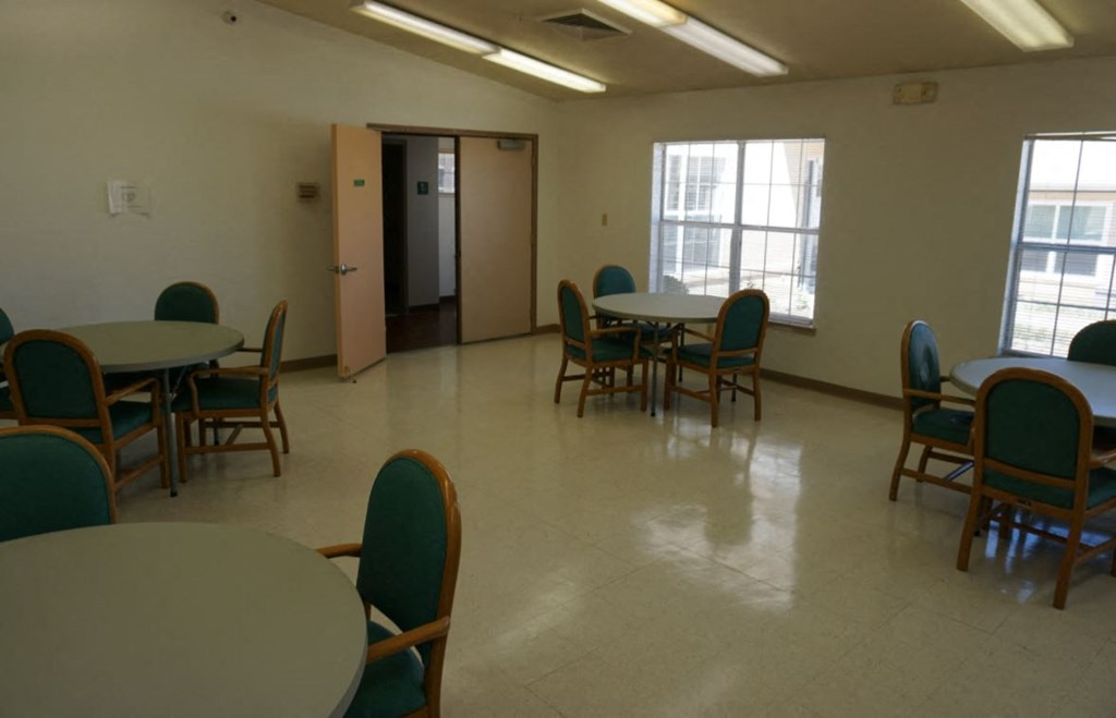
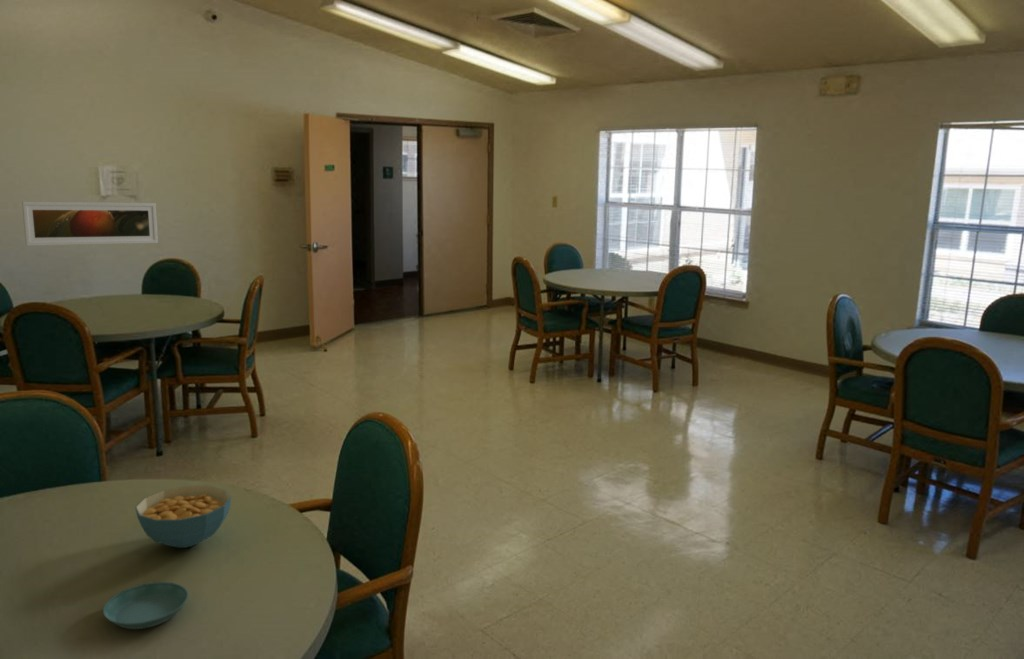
+ cereal bowl [134,485,232,549]
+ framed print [21,201,159,247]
+ saucer [102,581,189,630]
